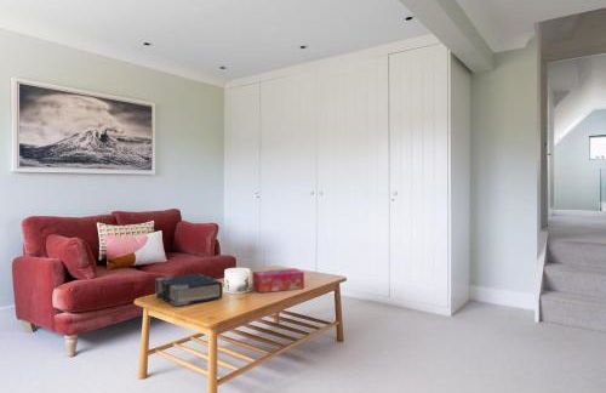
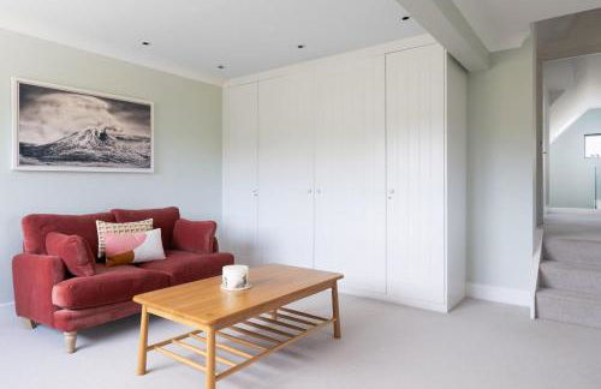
- book [154,272,224,307]
- tissue box [251,267,305,294]
